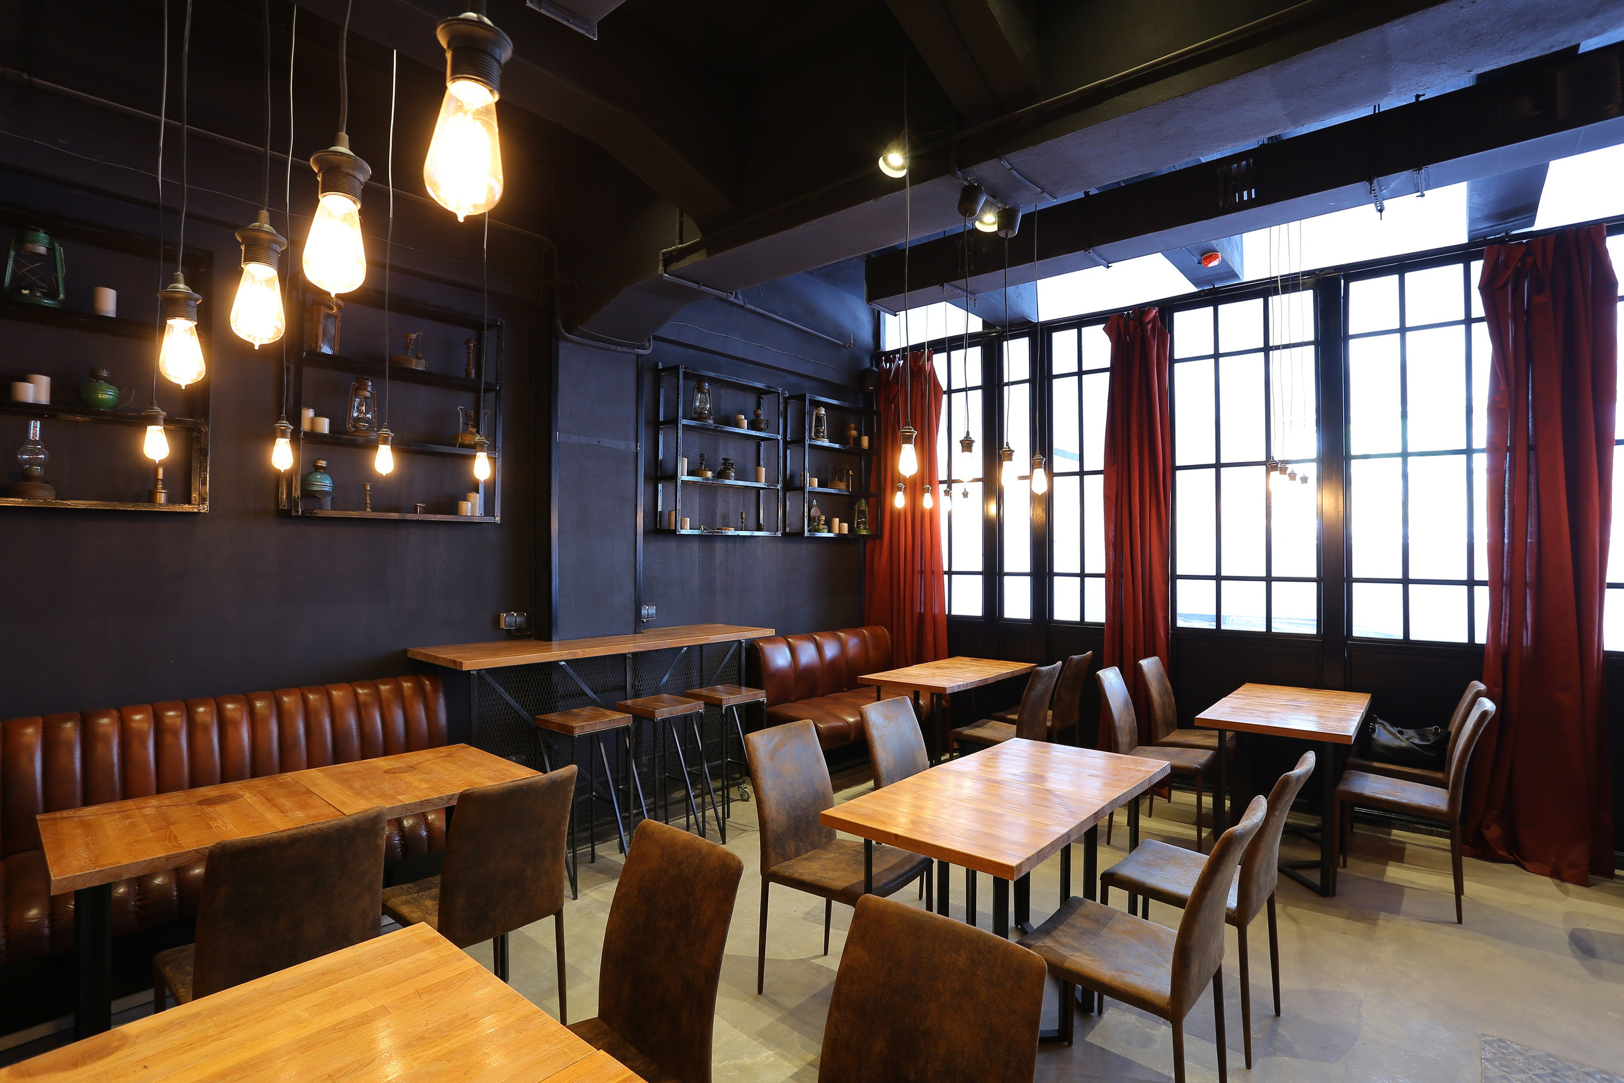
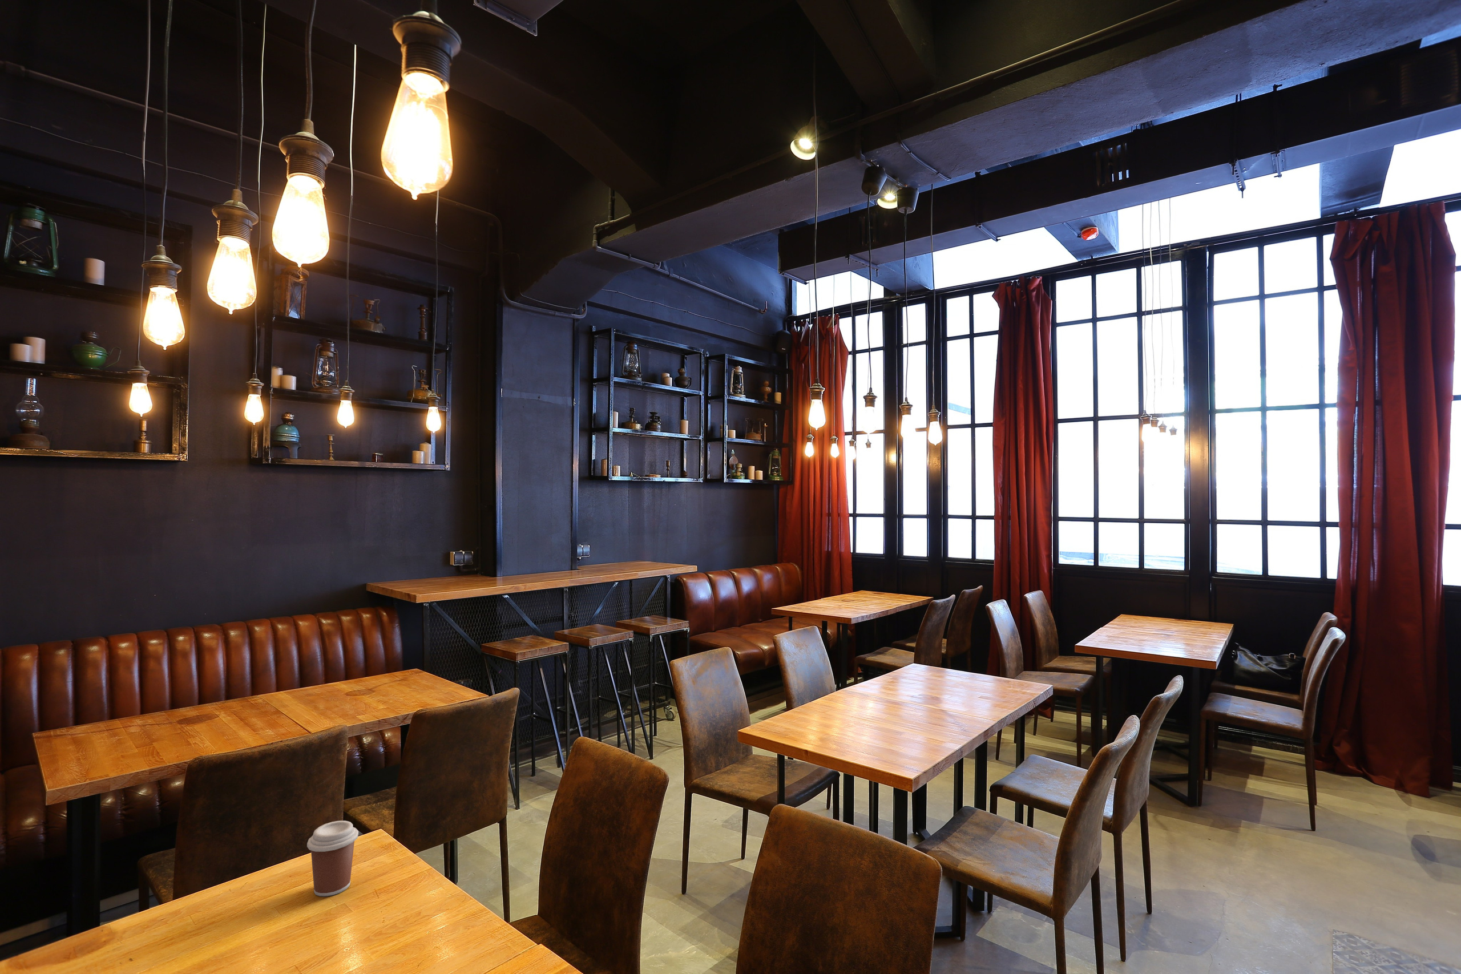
+ coffee cup [307,820,359,897]
